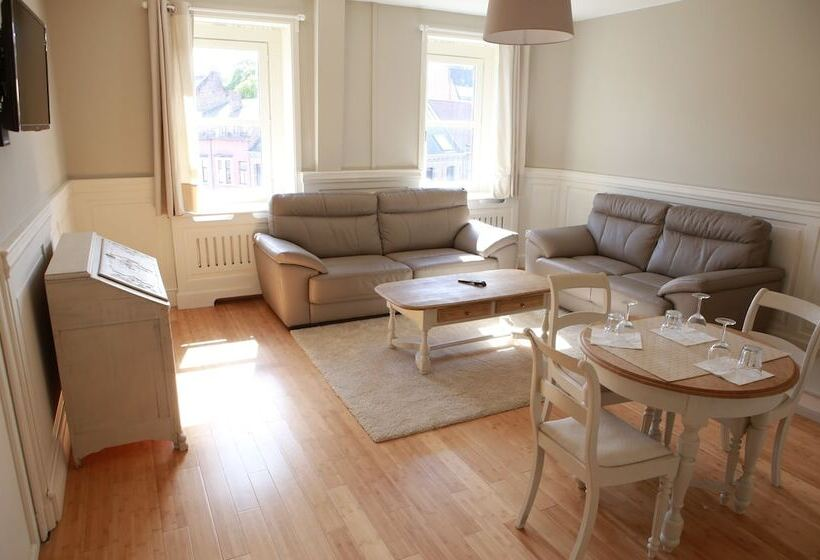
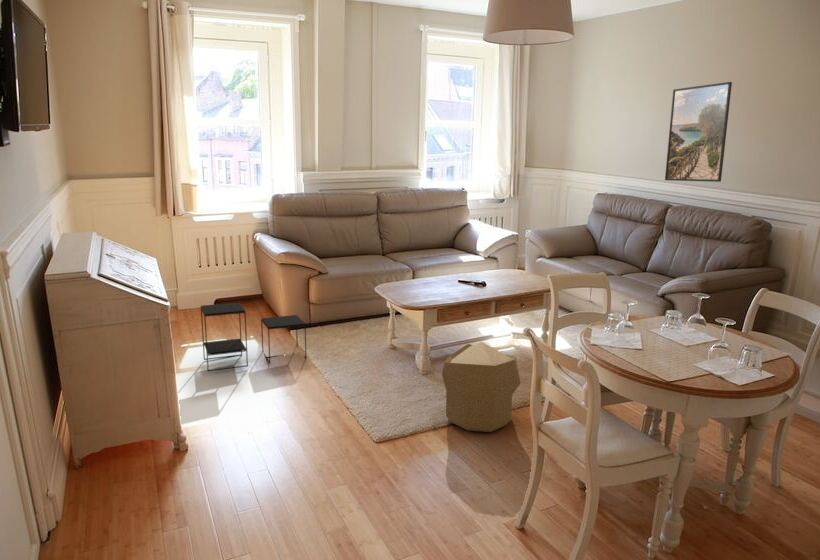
+ side table [200,301,307,373]
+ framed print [664,81,733,183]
+ pouf [441,340,522,433]
